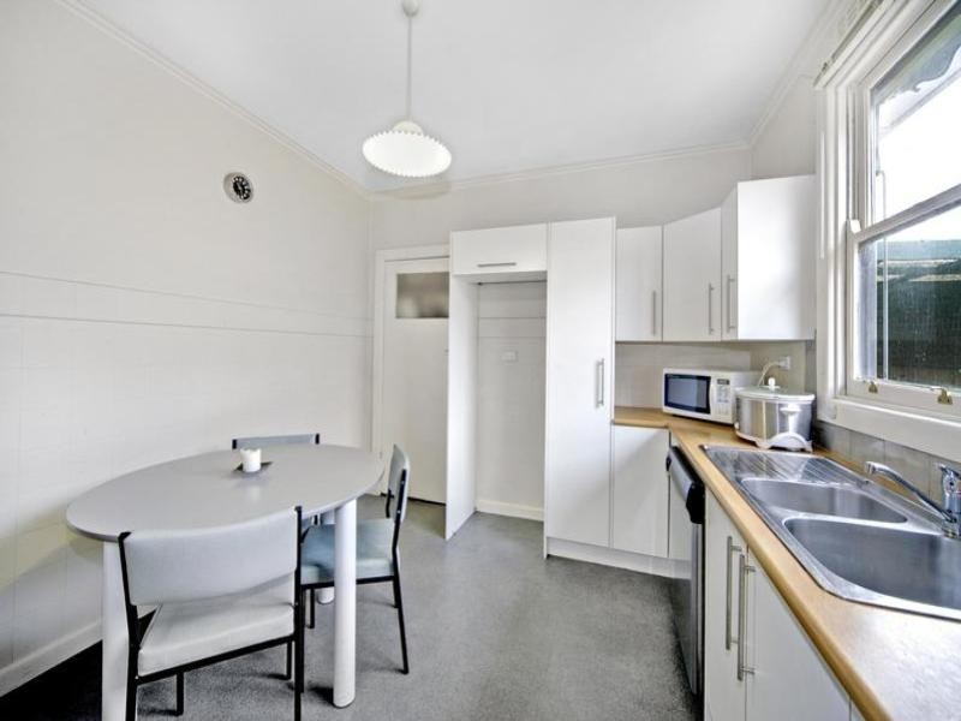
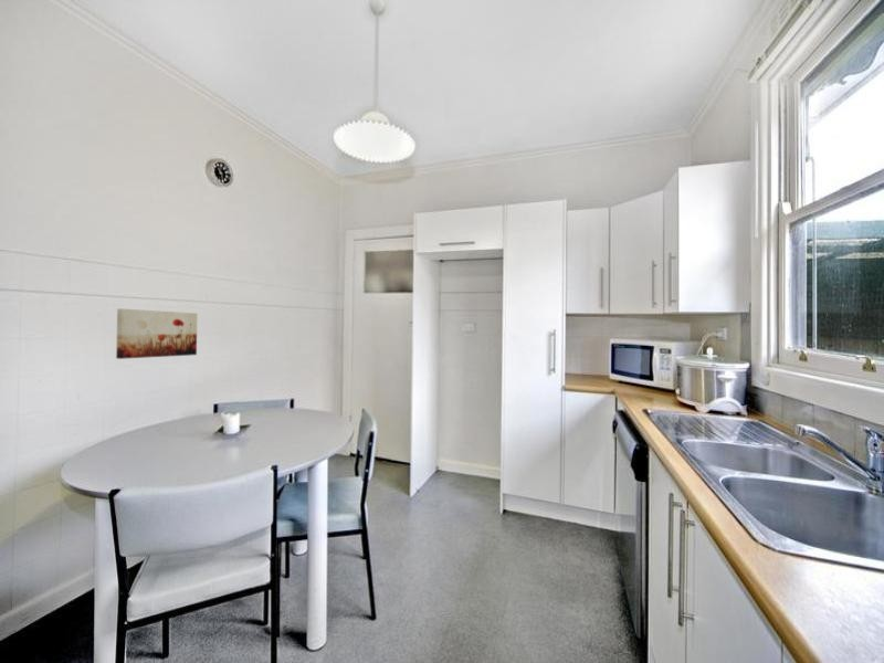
+ wall art [115,308,198,360]
